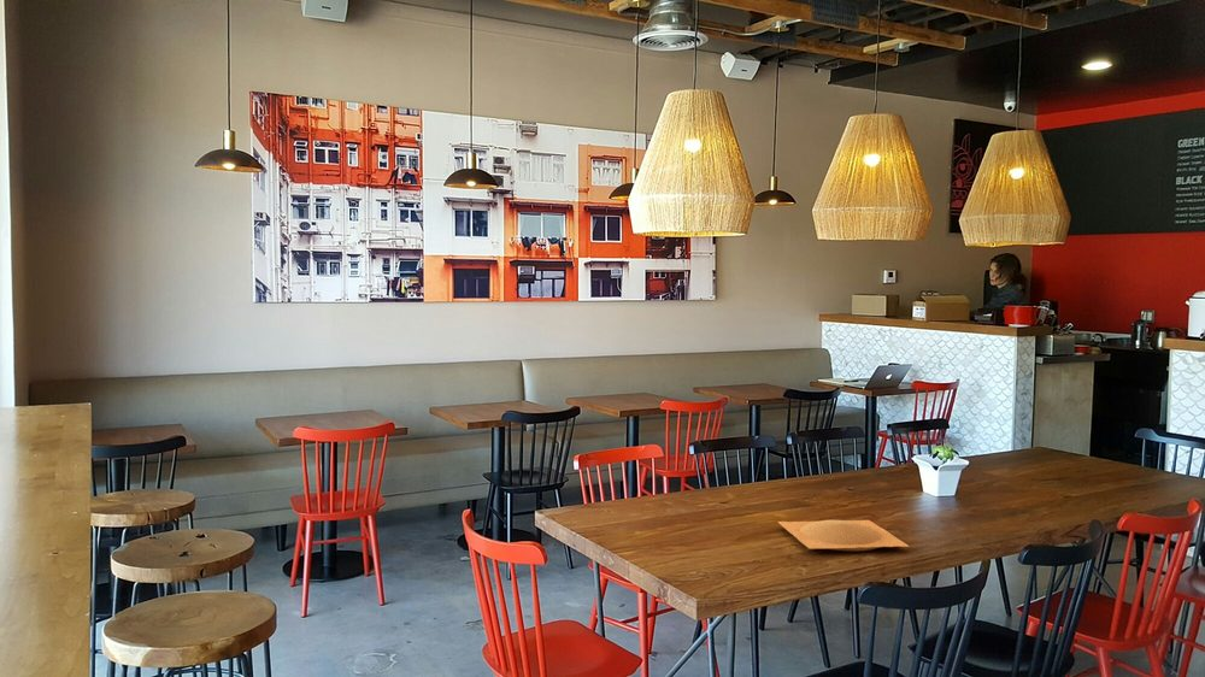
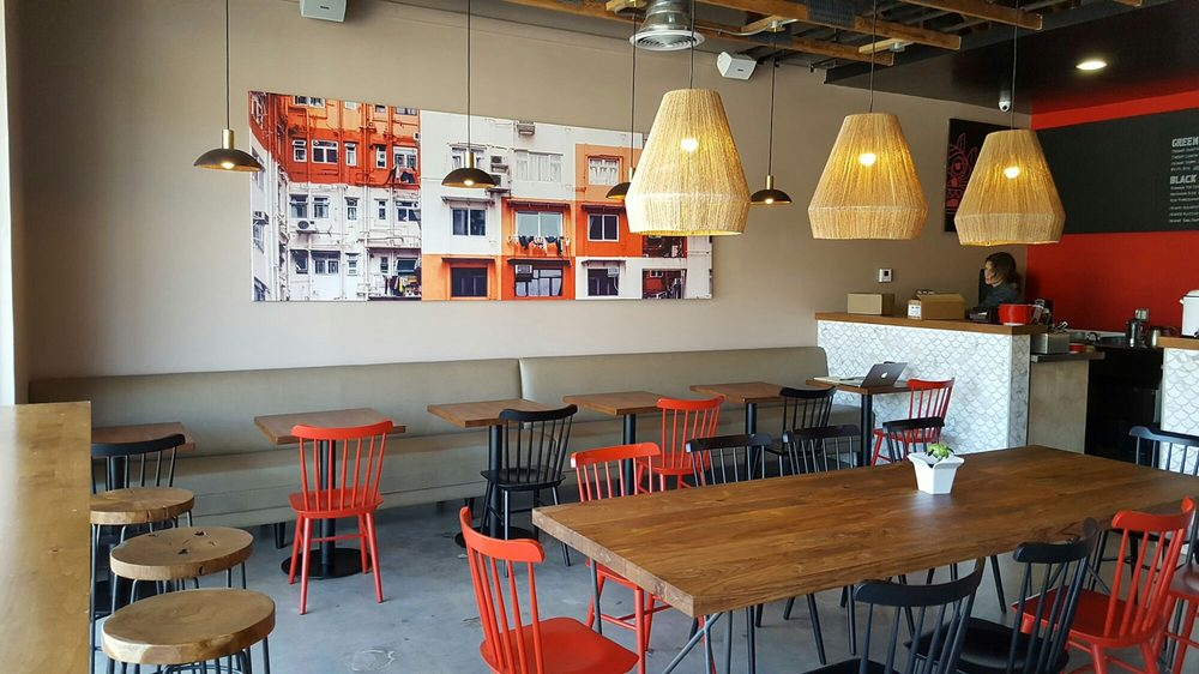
- plate [777,519,910,552]
